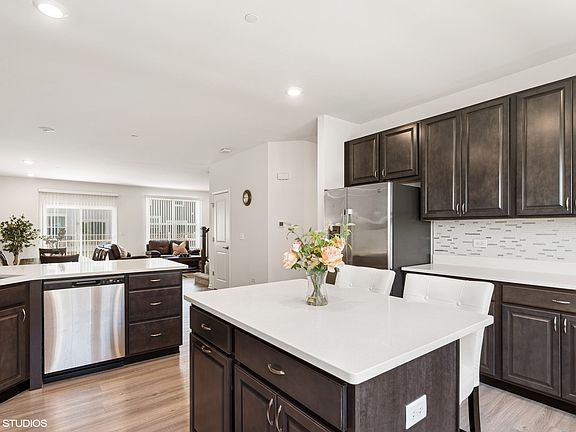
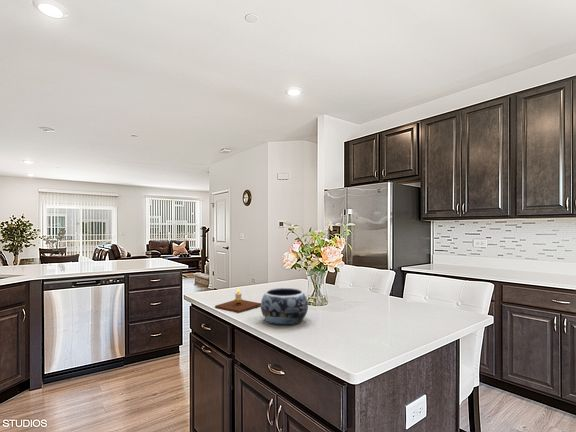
+ decorative bowl [260,287,309,326]
+ candle [214,288,261,314]
